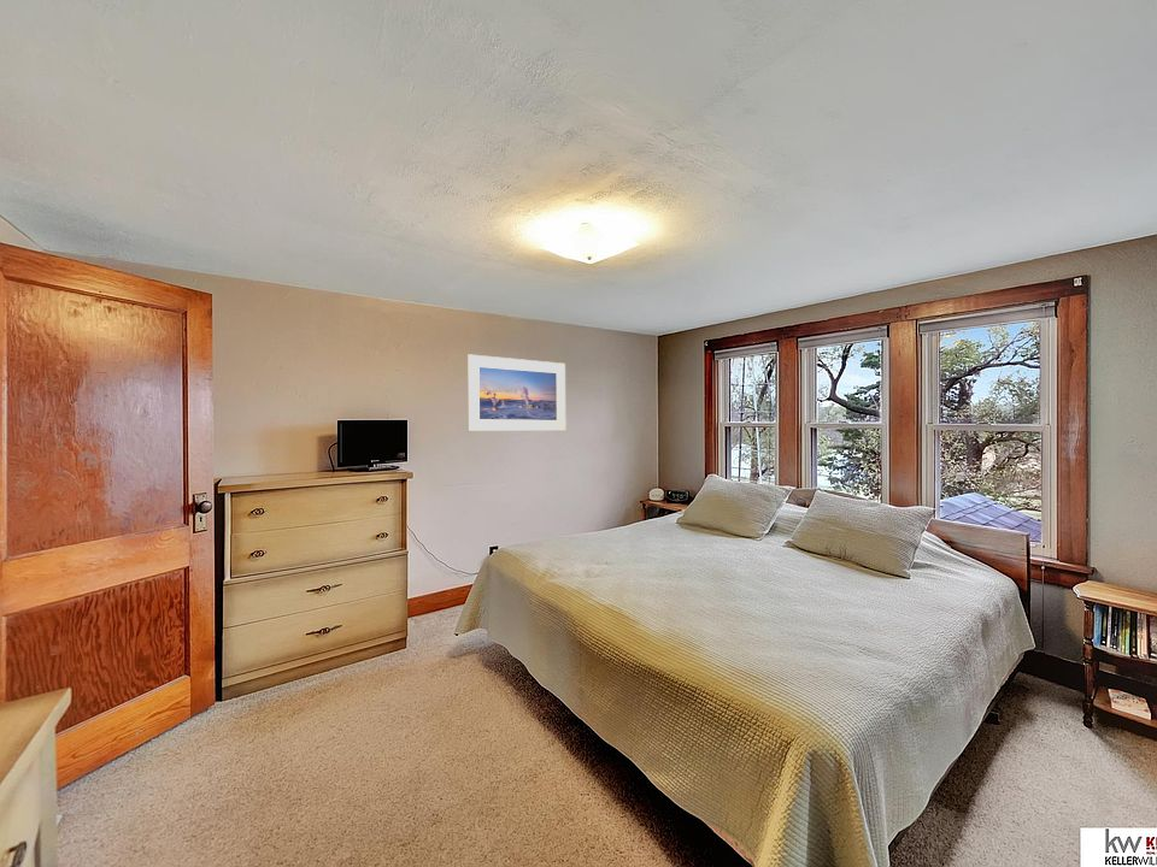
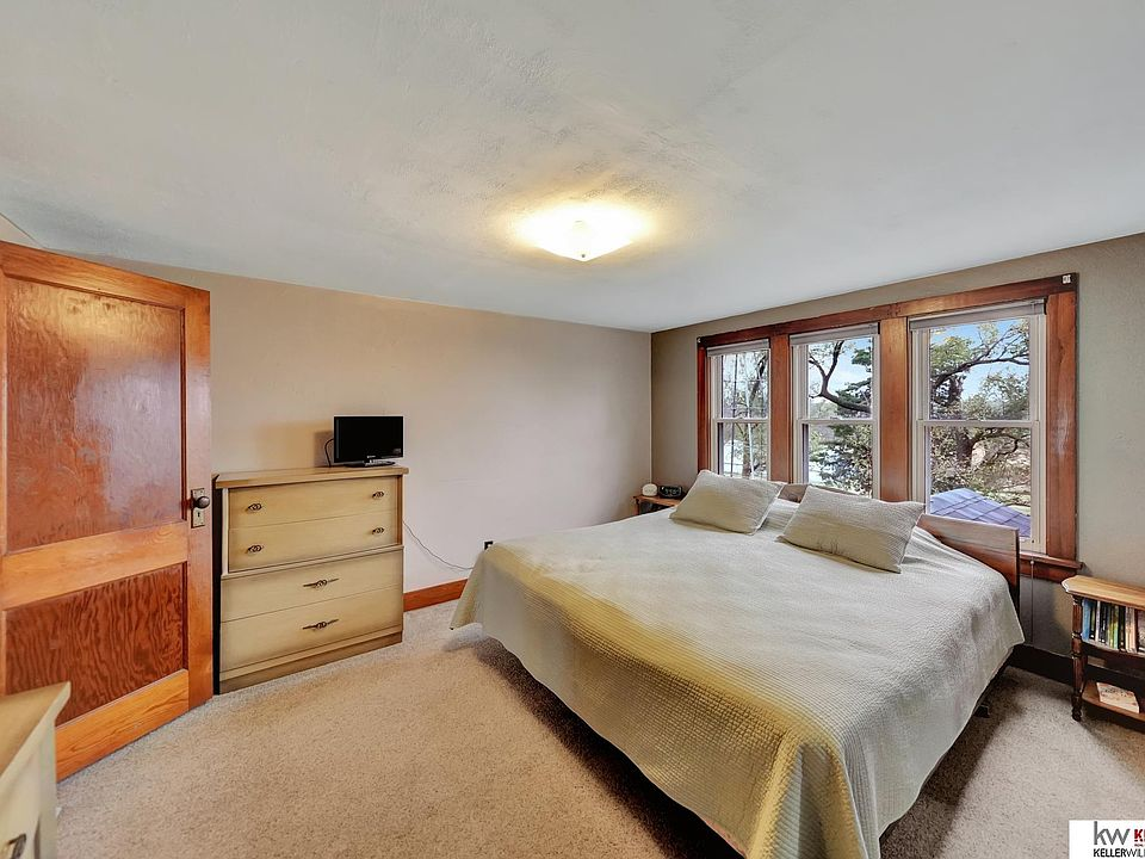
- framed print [466,353,566,432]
